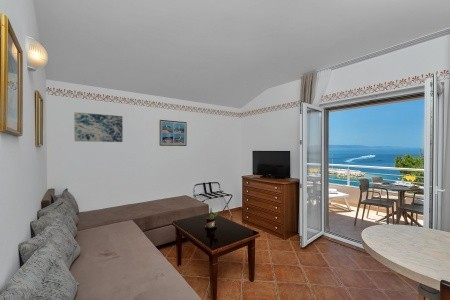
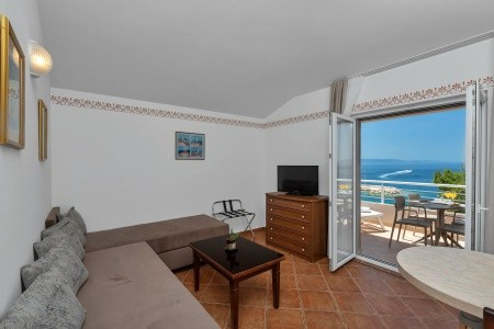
- wall art [73,111,124,143]
